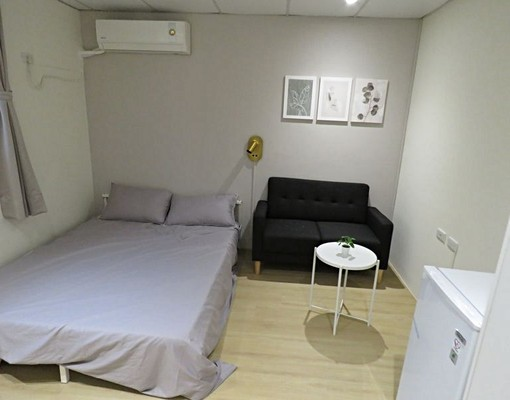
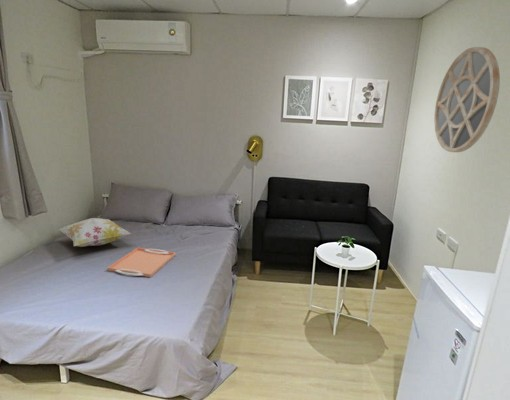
+ serving tray [106,246,176,278]
+ decorative pillow [58,217,133,248]
+ home mirror [433,46,501,153]
